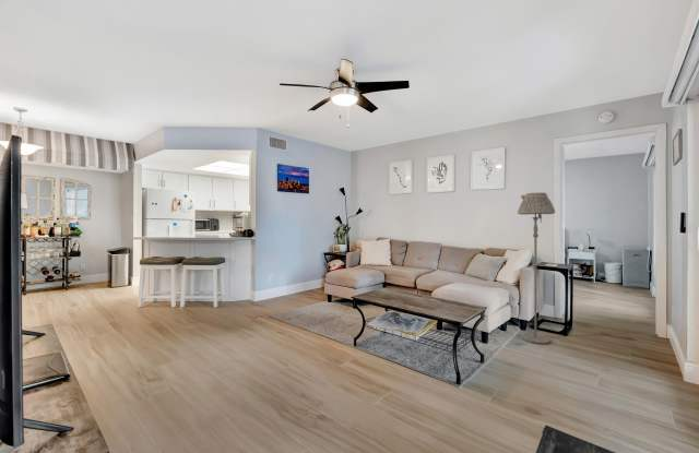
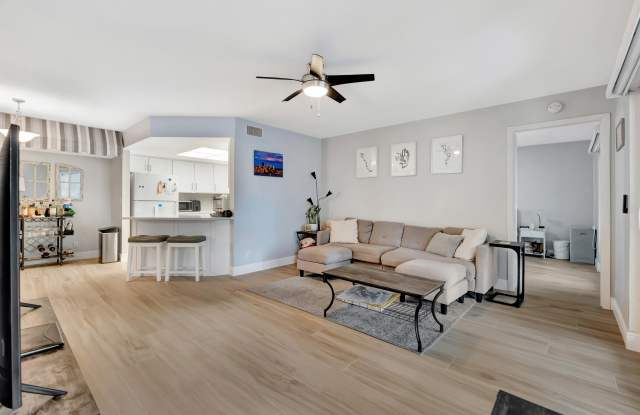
- floor lamp [517,191,556,345]
